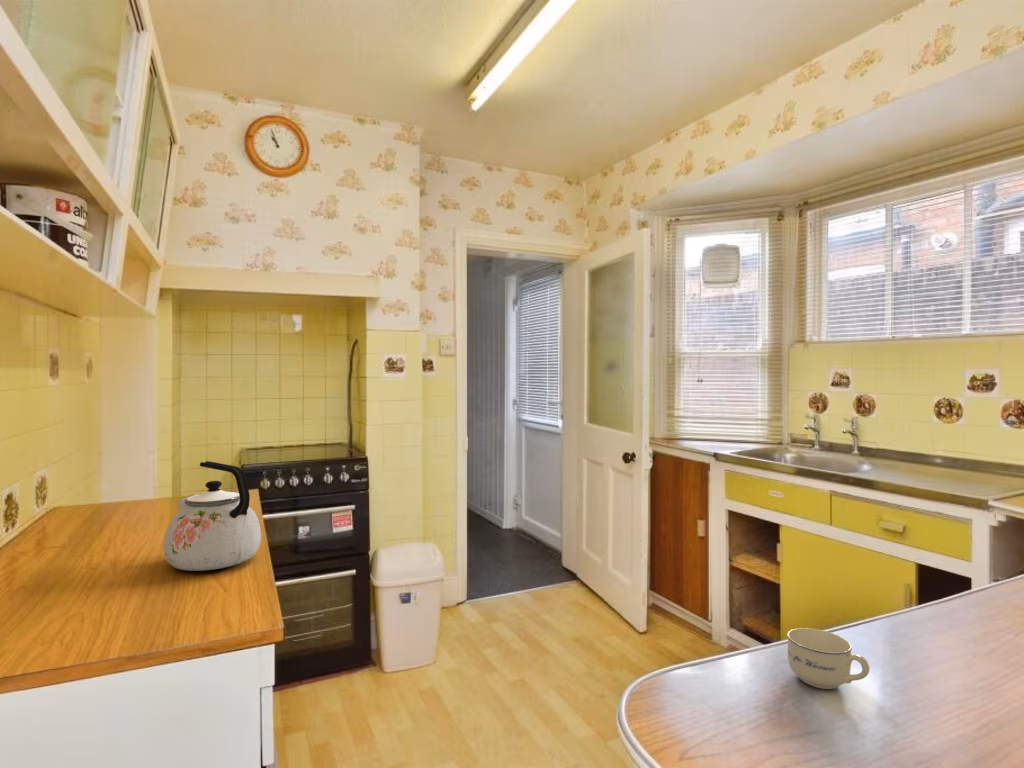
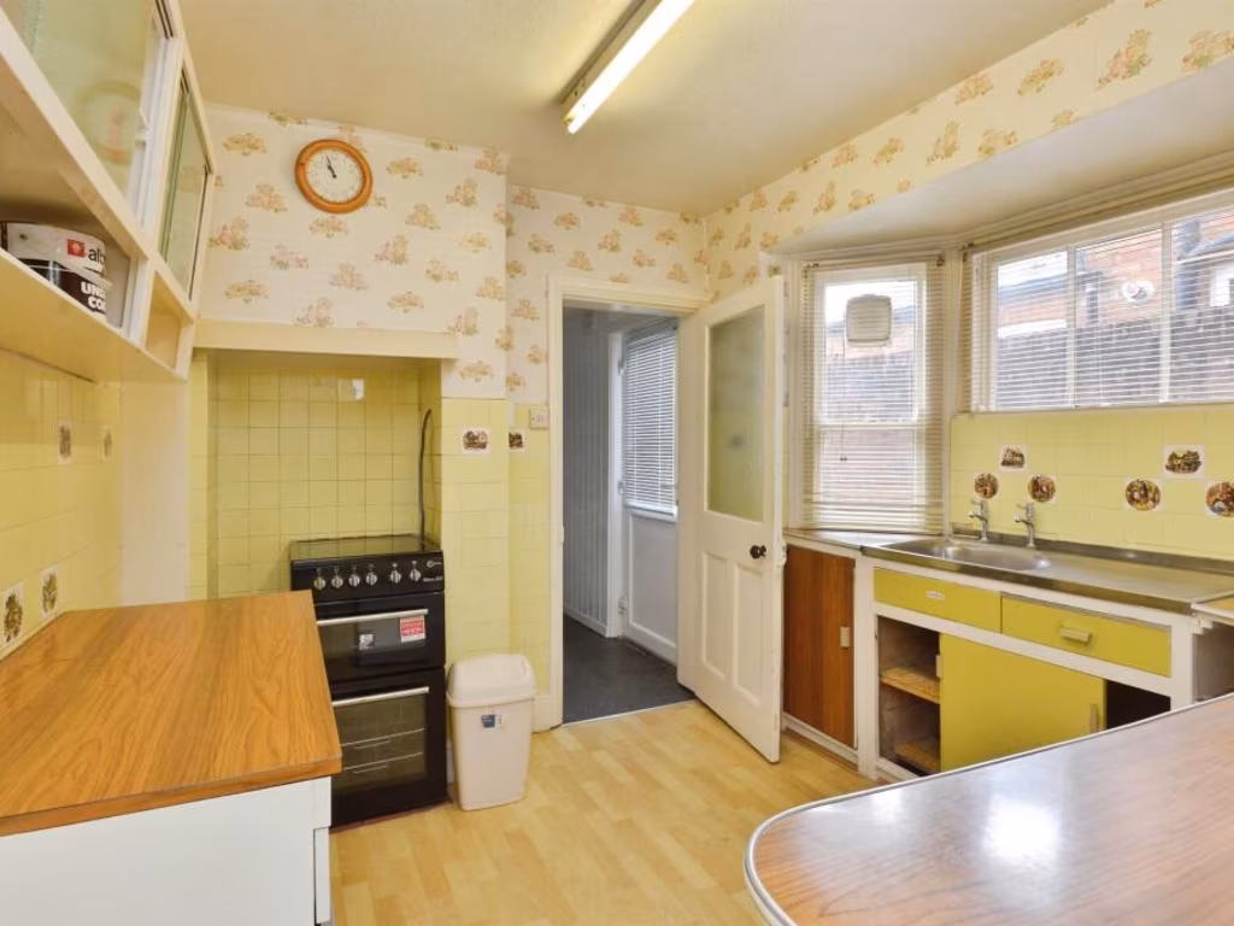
- cup [786,627,870,690]
- kettle [163,460,262,572]
